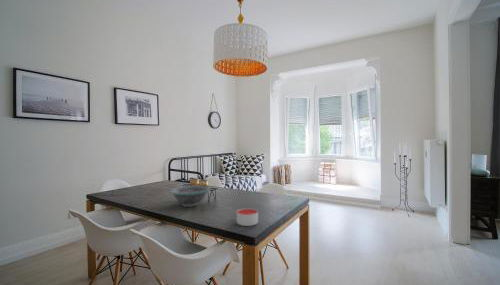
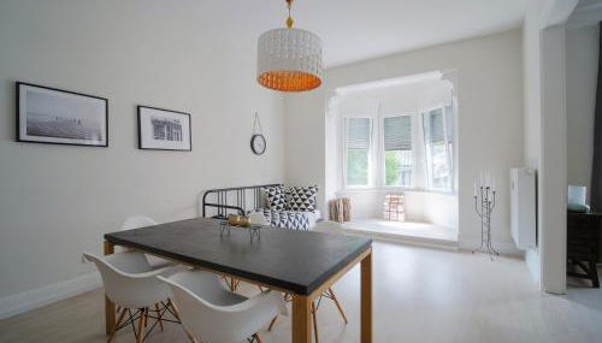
- decorative bowl [169,185,211,208]
- candle [236,207,259,227]
